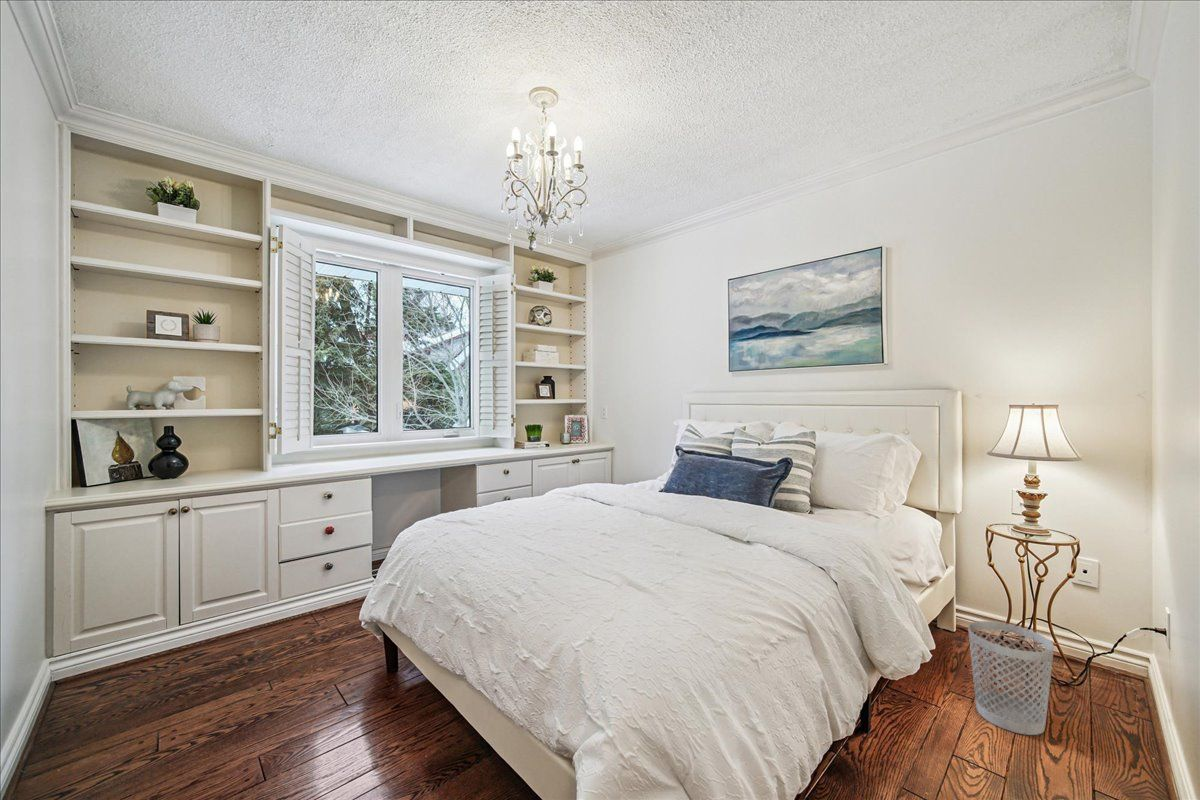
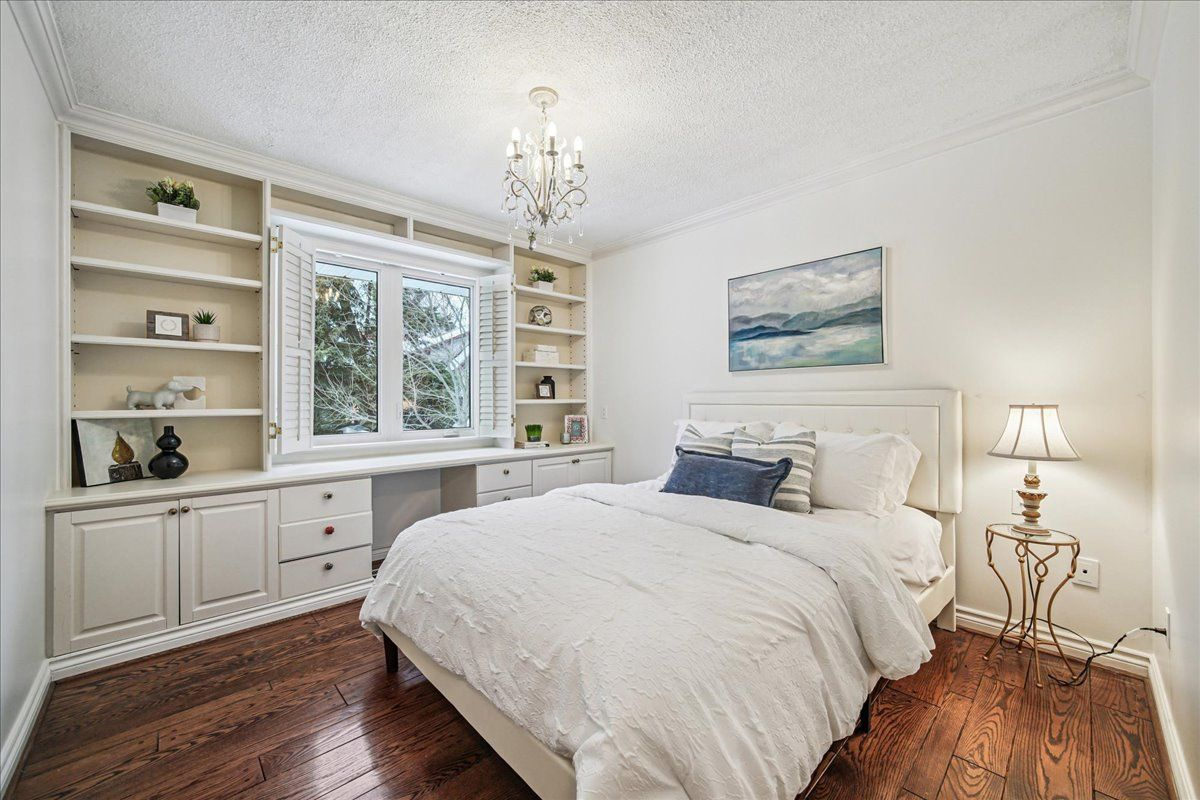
- wastebasket [967,620,1055,736]
